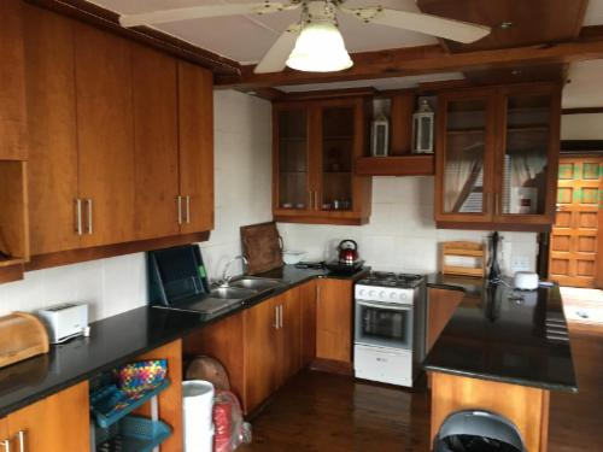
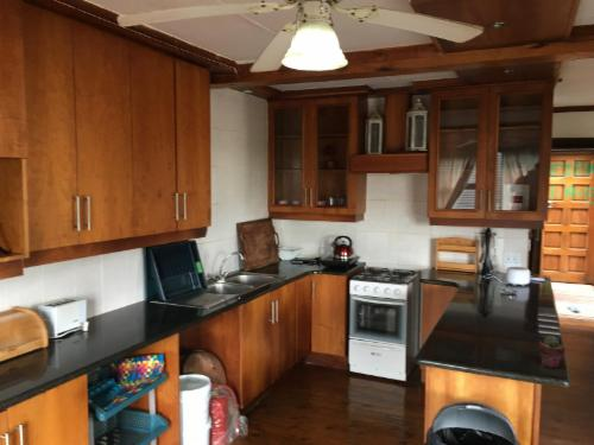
+ potted succulent [538,335,565,369]
